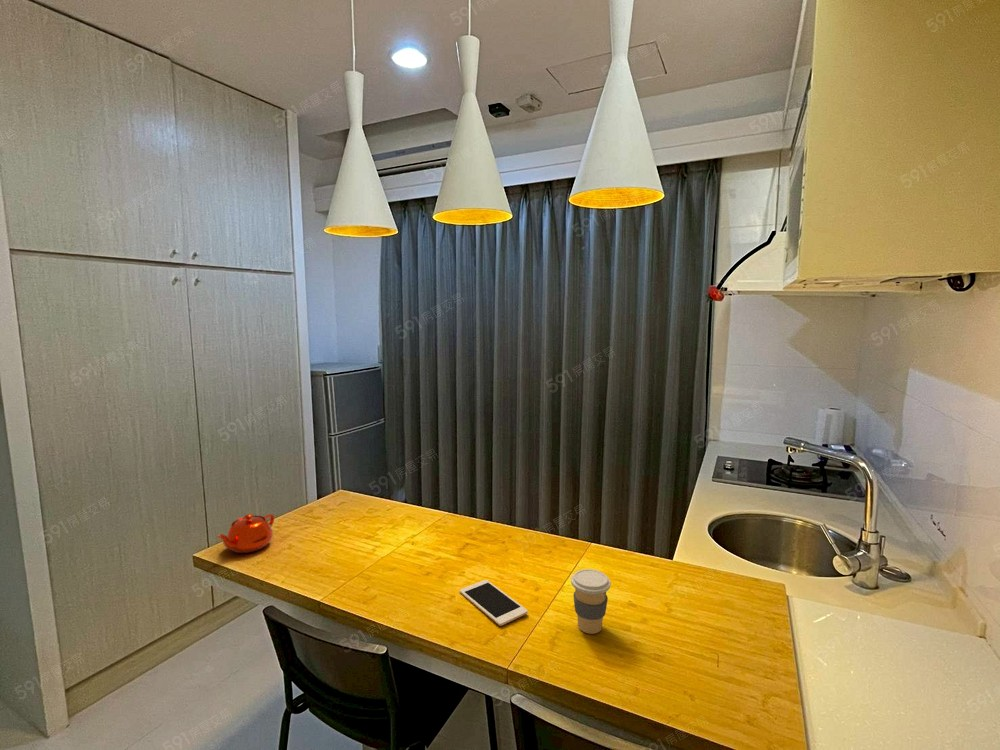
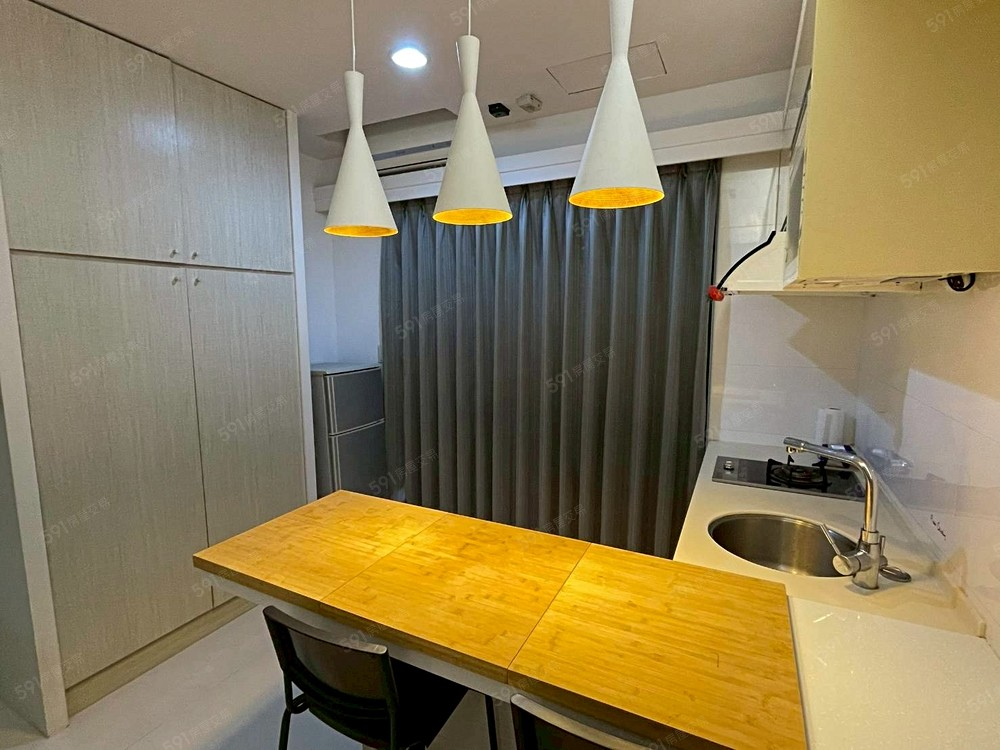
- cell phone [459,579,529,627]
- coffee cup [570,568,612,635]
- teapot [216,513,275,554]
